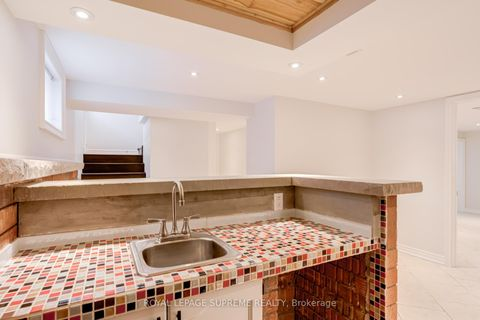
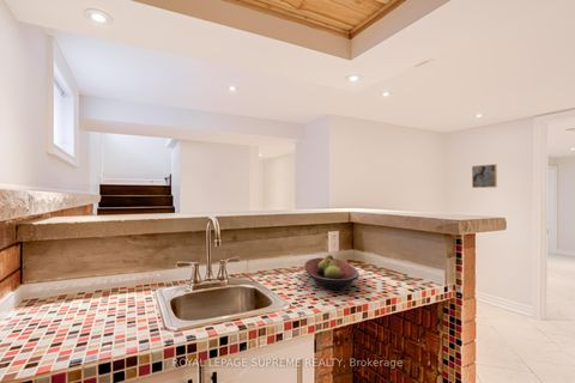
+ fruit bowl [304,254,359,291]
+ wall art [471,163,498,189]
